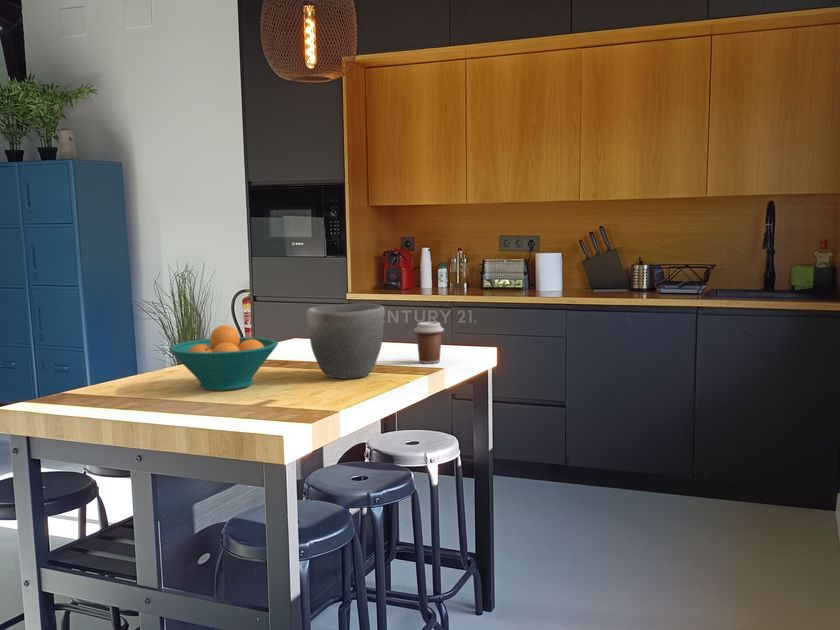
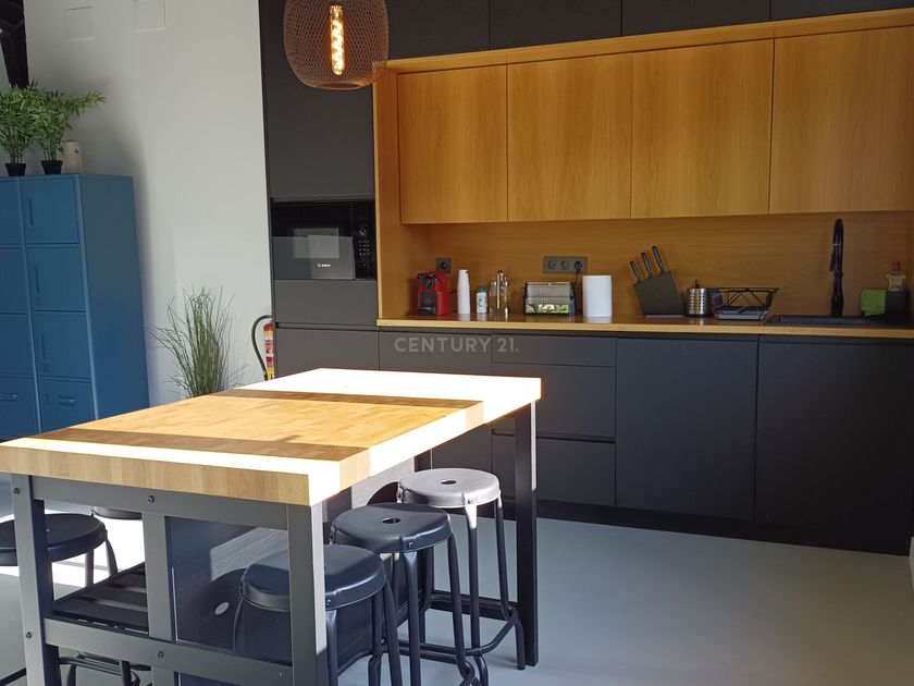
- fruit bowl [168,324,279,391]
- coffee cup [413,321,445,364]
- bowl [305,302,386,379]
